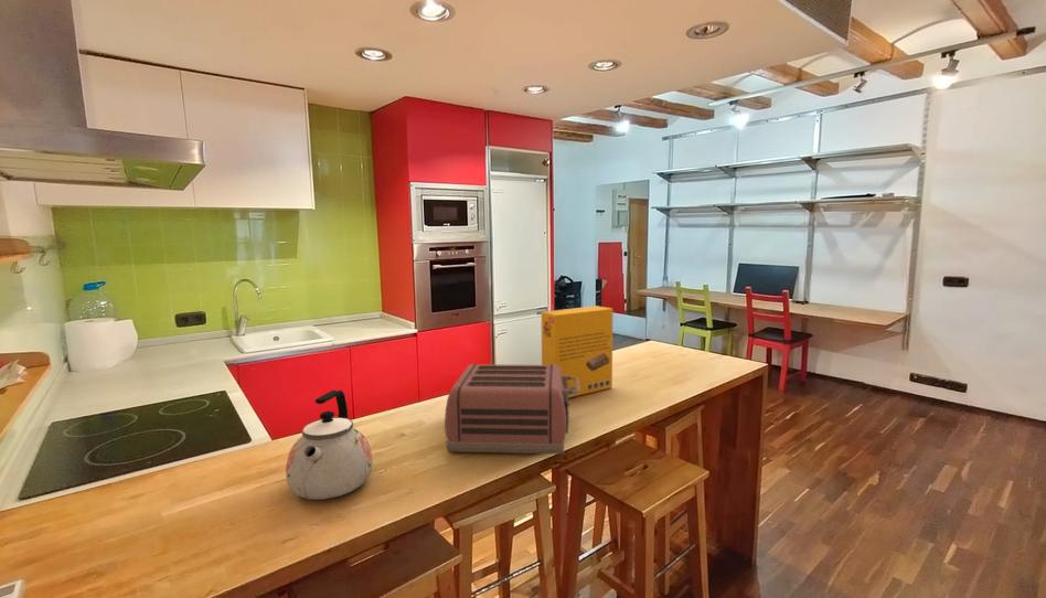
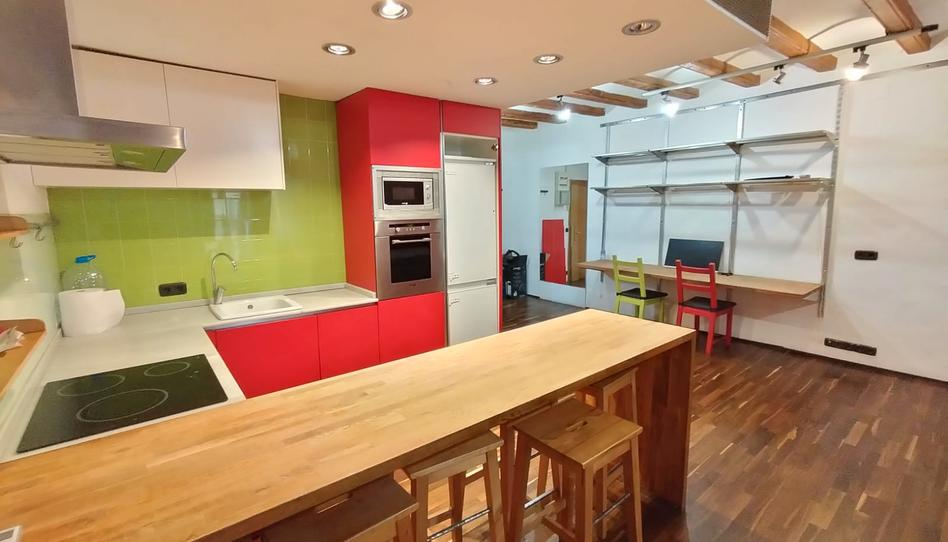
- toaster [444,363,580,455]
- cereal box [541,305,613,398]
- kettle [285,389,374,501]
